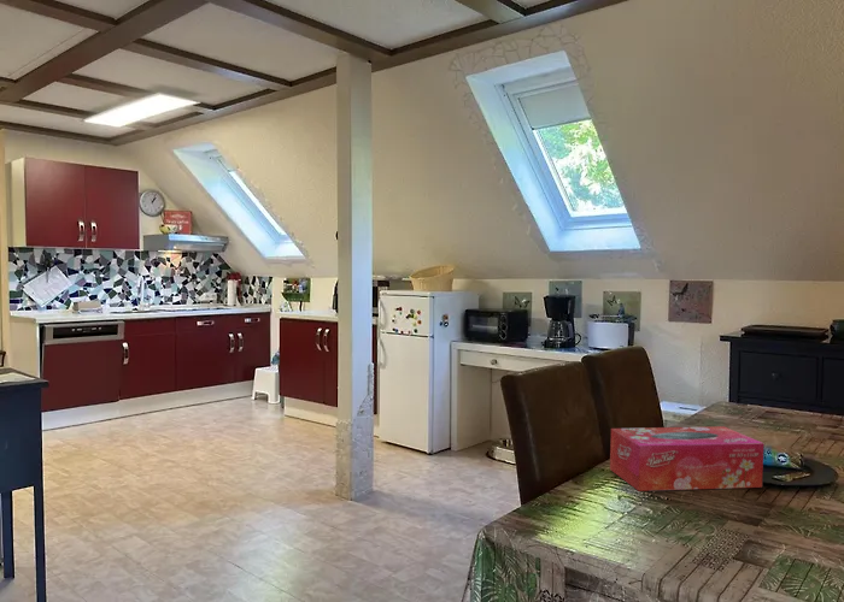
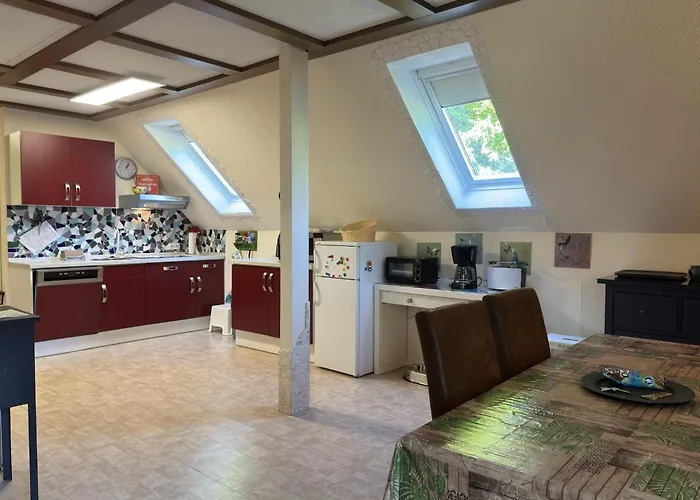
- tissue box [609,425,764,492]
